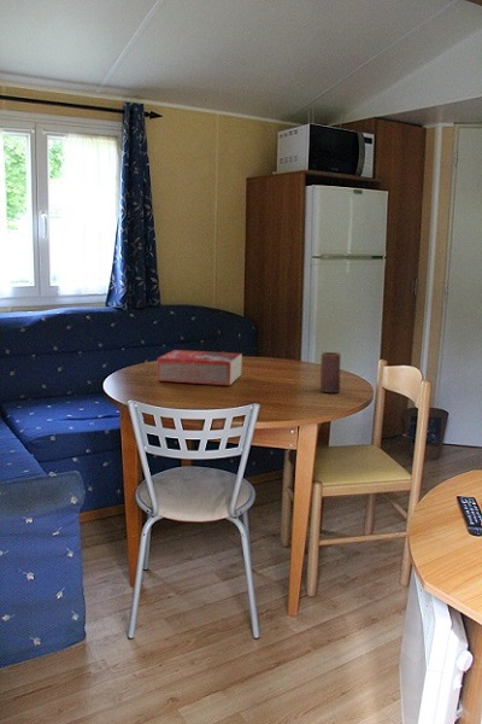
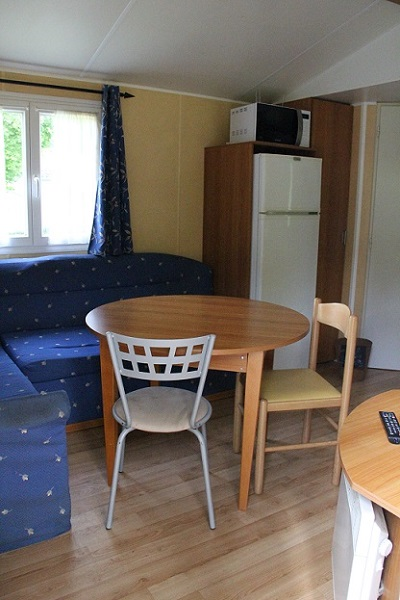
- candle [319,351,341,393]
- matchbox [157,349,243,386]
